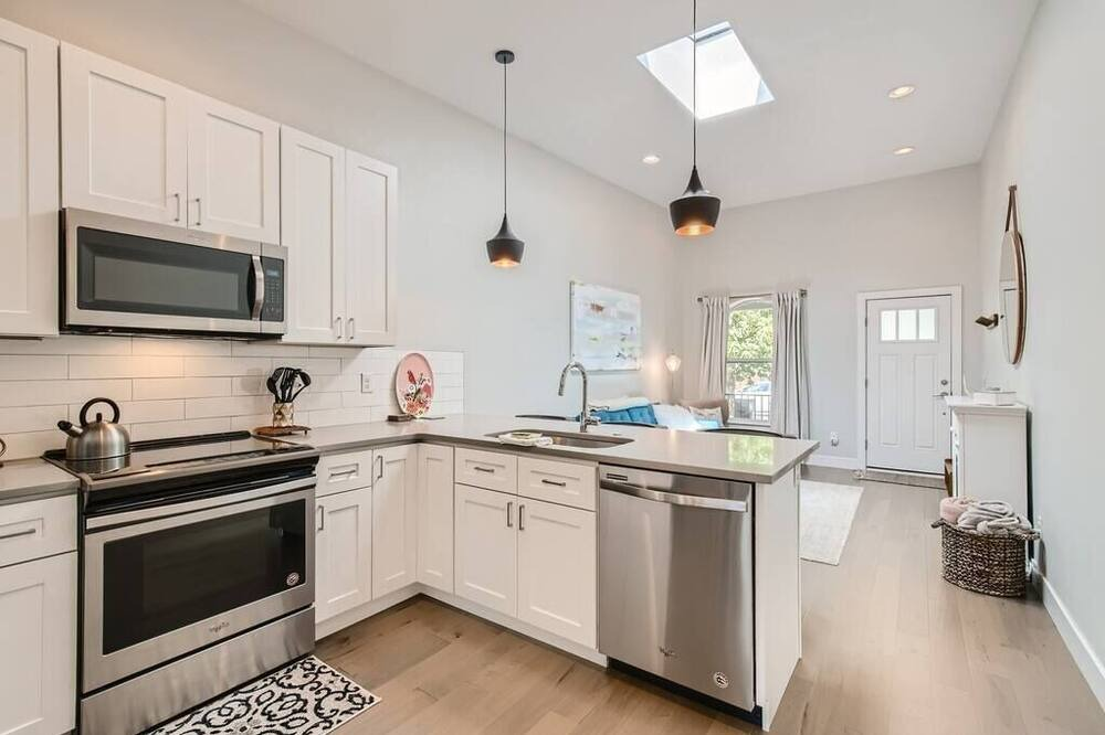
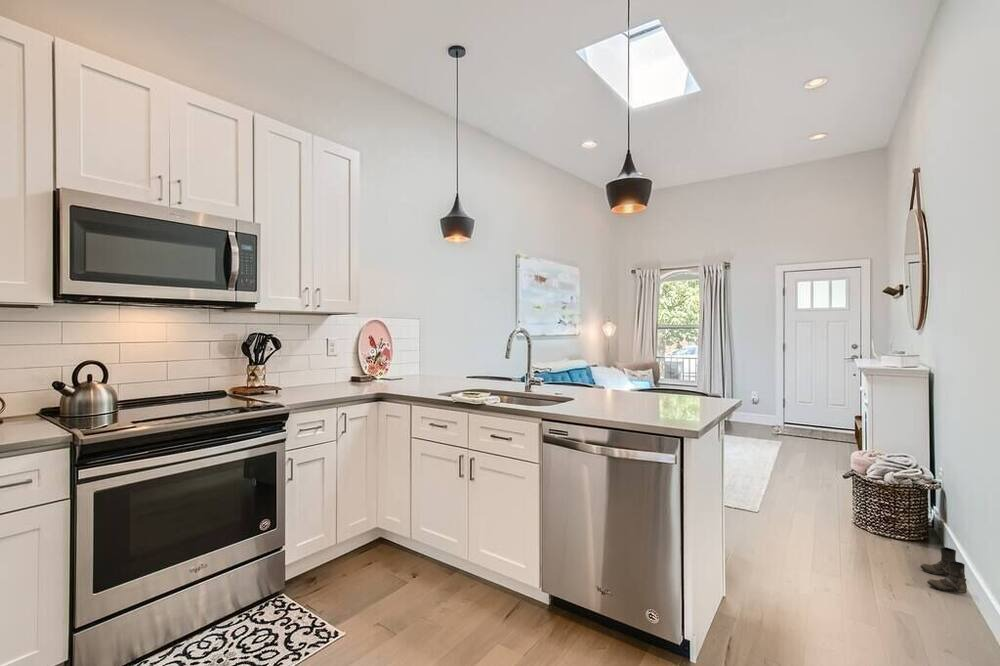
+ boots [919,546,968,594]
